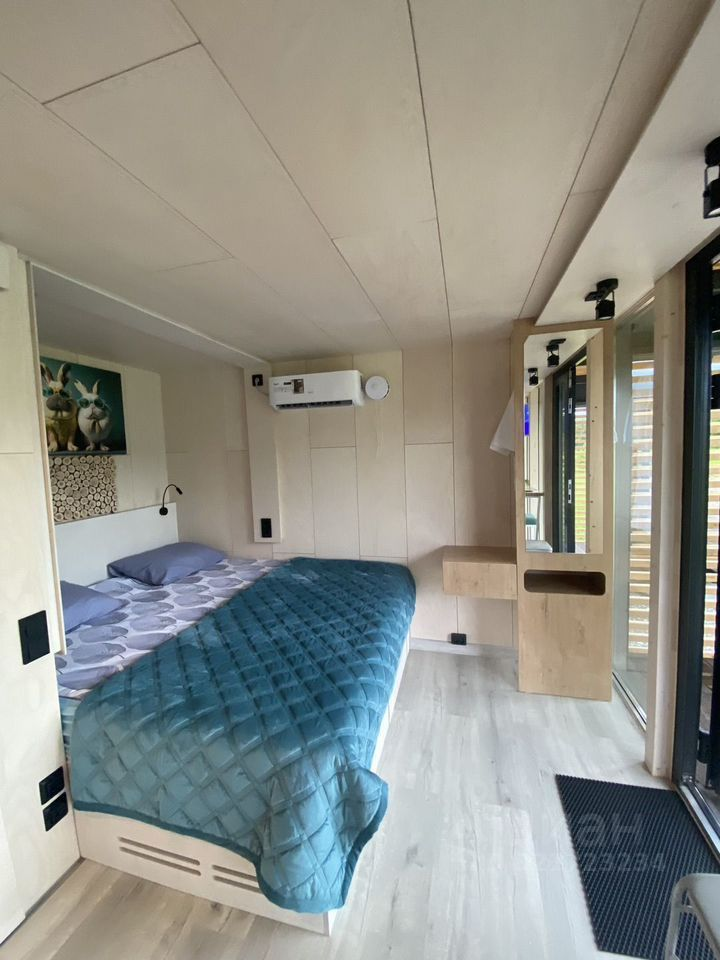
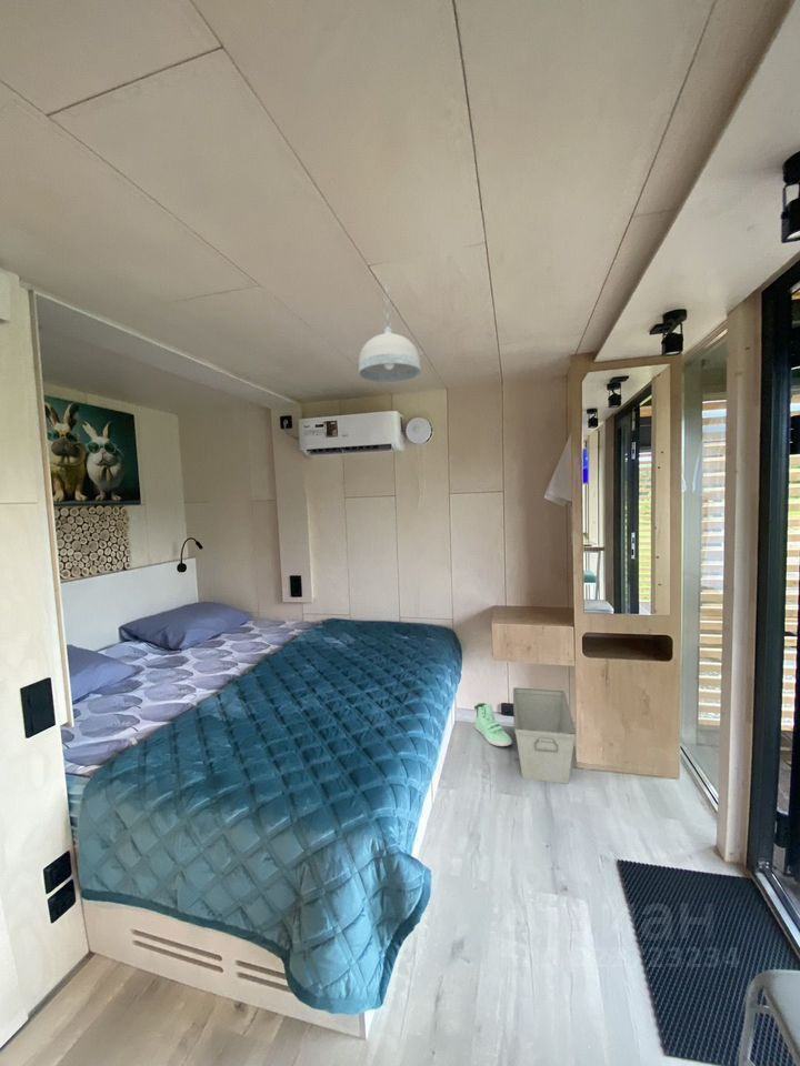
+ sneaker [473,702,513,747]
+ storage bin [512,686,577,785]
+ pendant light [358,286,422,383]
